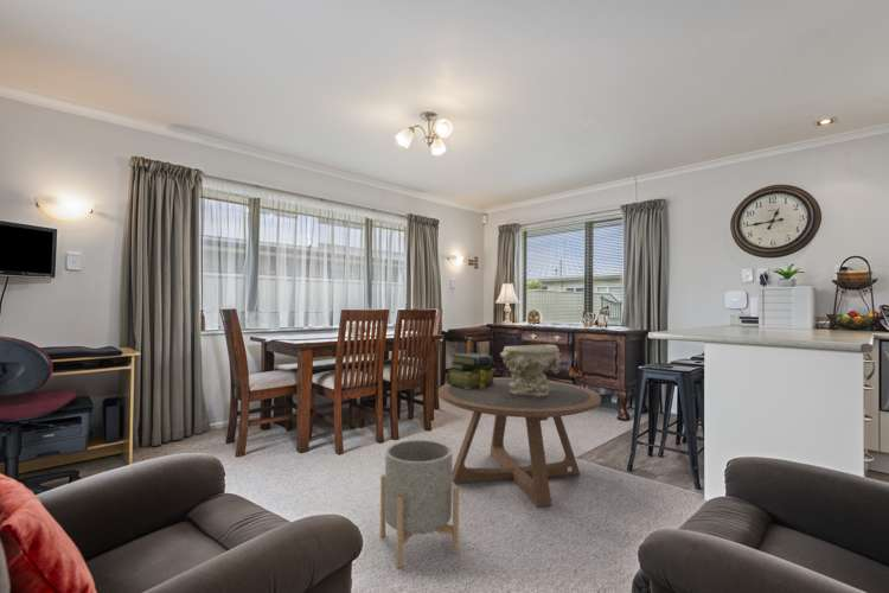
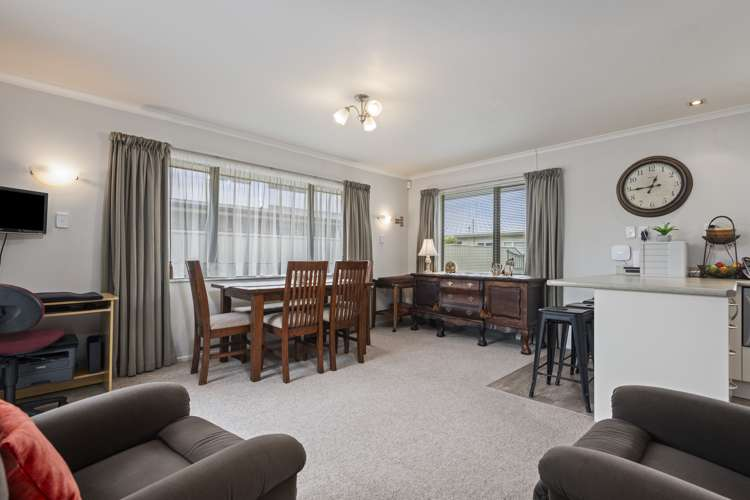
- stack of books [446,352,497,389]
- decorative bowl [499,344,562,396]
- planter [379,439,460,569]
- coffee table [437,376,602,509]
